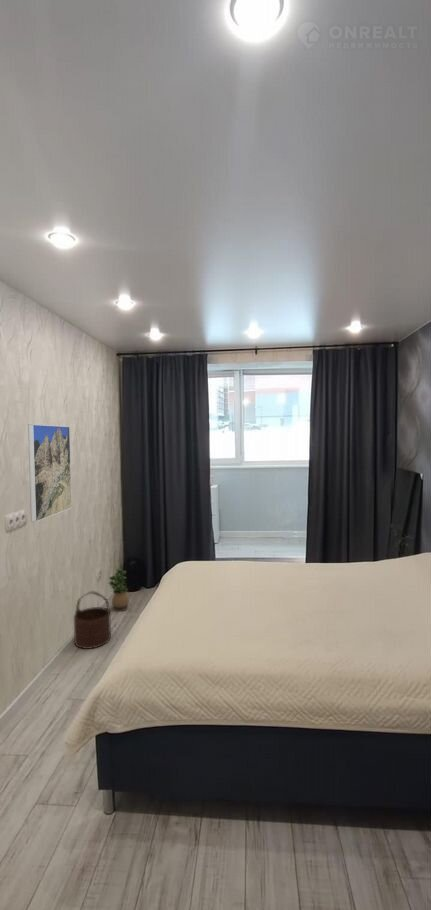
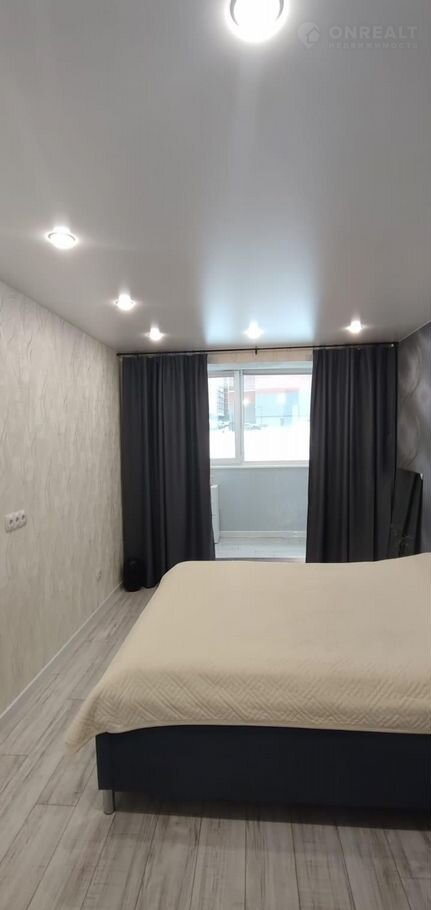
- wooden bucket [73,591,112,650]
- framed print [27,423,73,523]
- potted plant [107,567,130,612]
